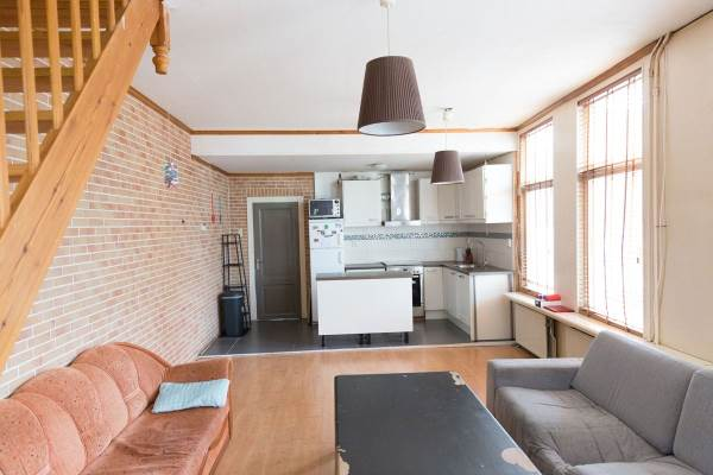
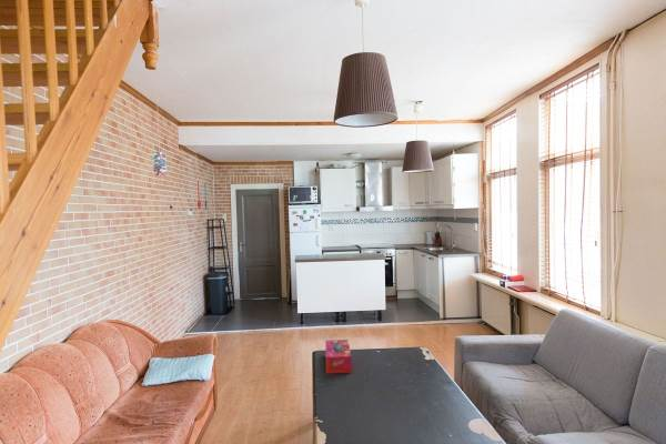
+ tissue box [324,339,353,375]
